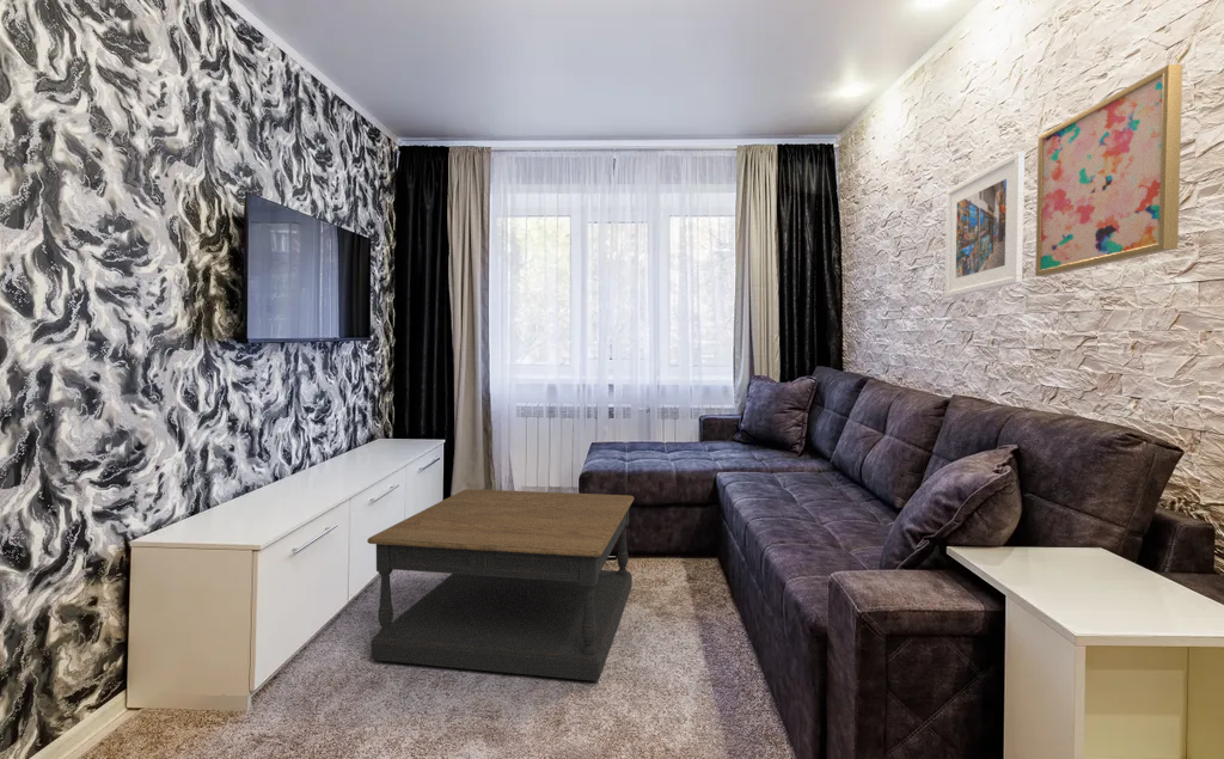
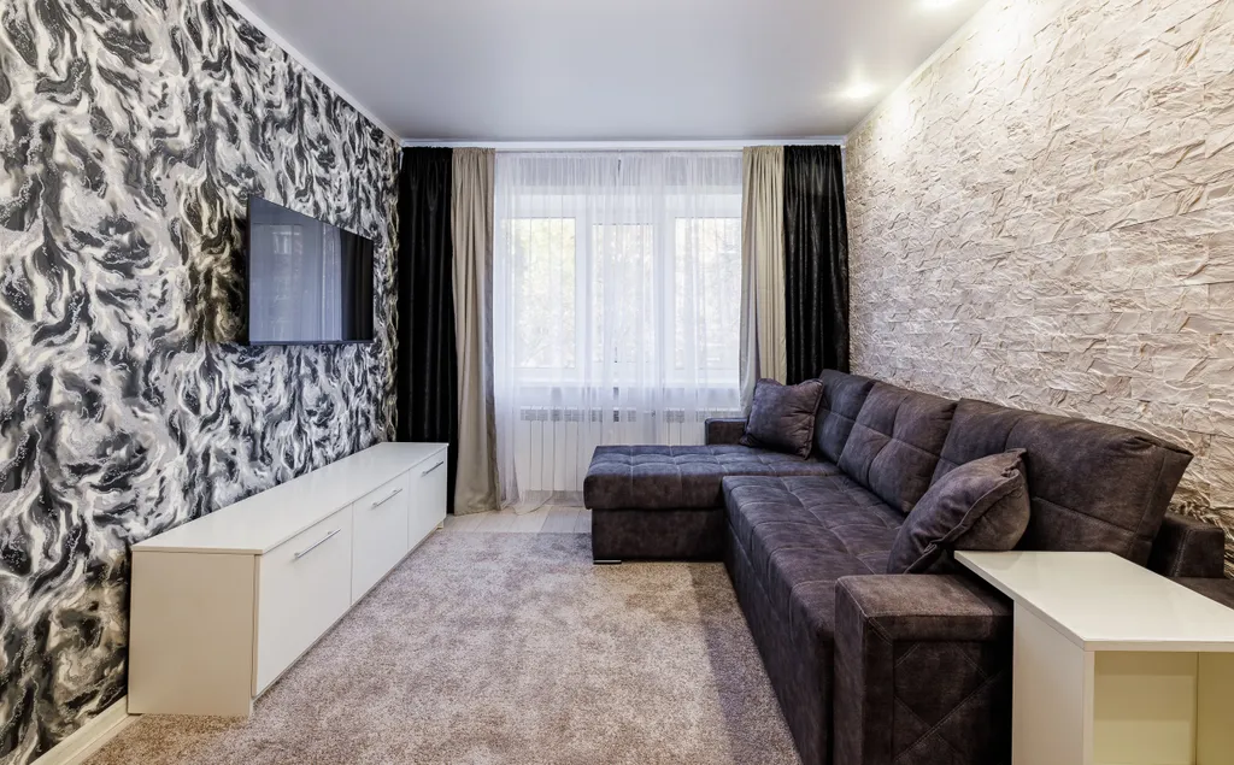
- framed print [944,151,1026,299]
- coffee table [366,488,635,683]
- wall art [1034,63,1183,277]
